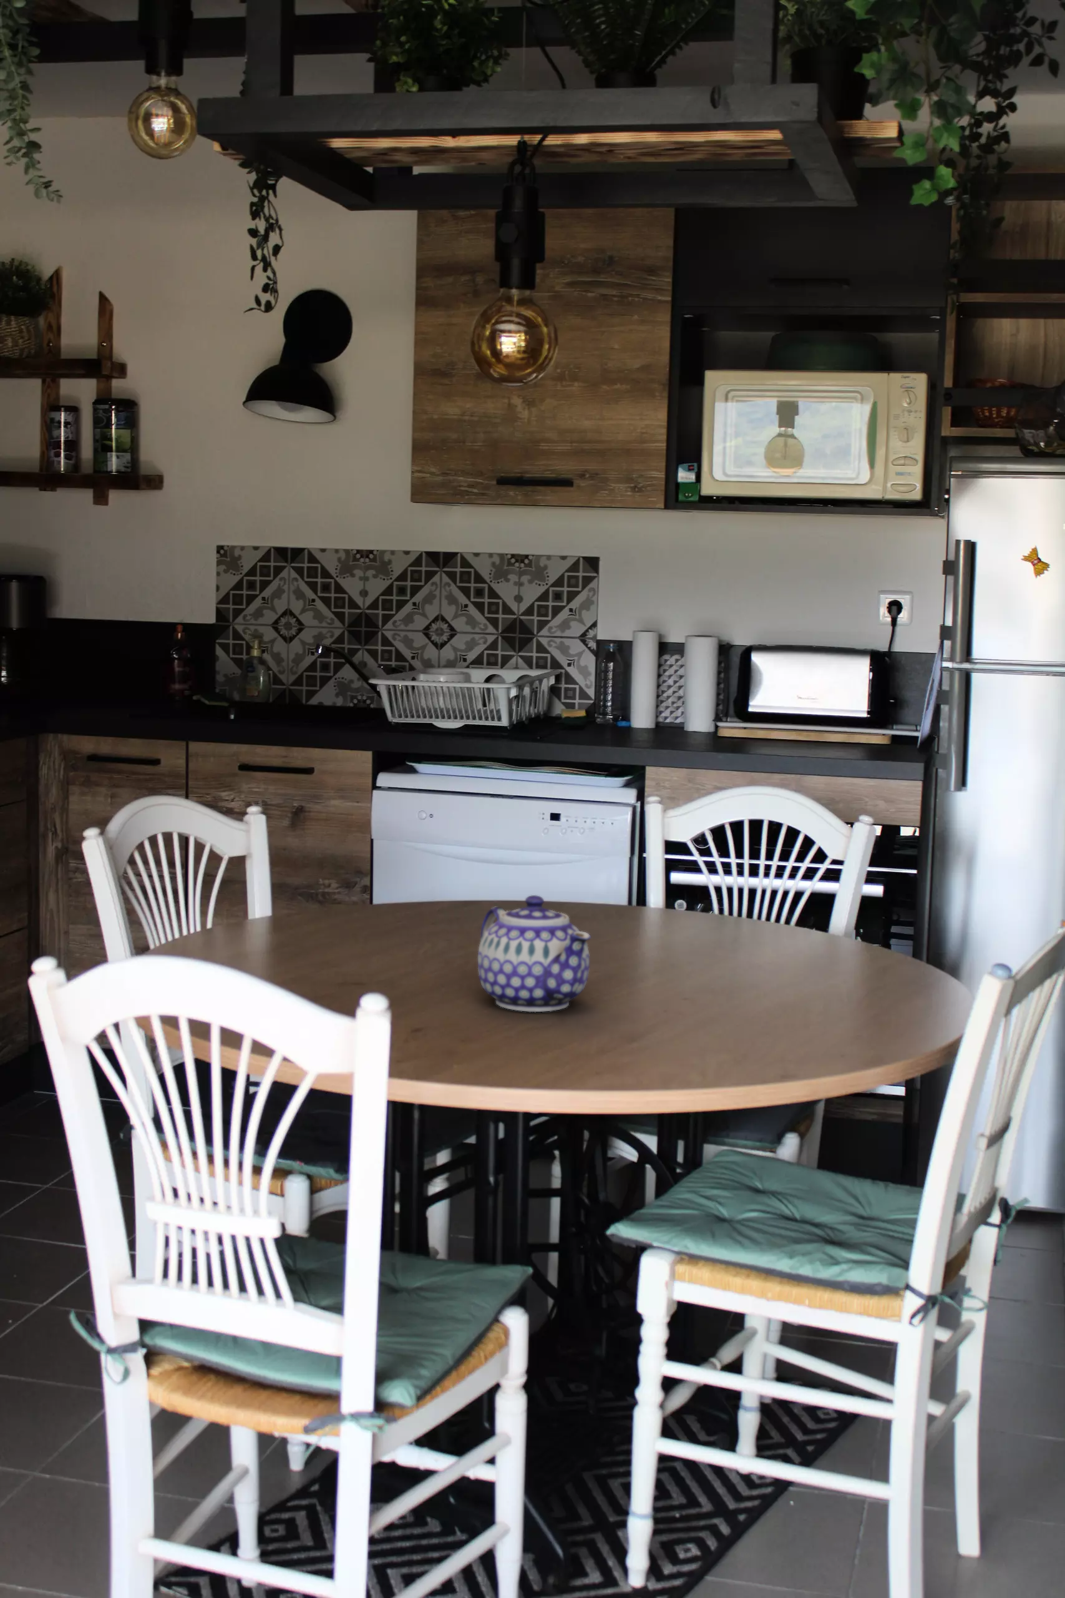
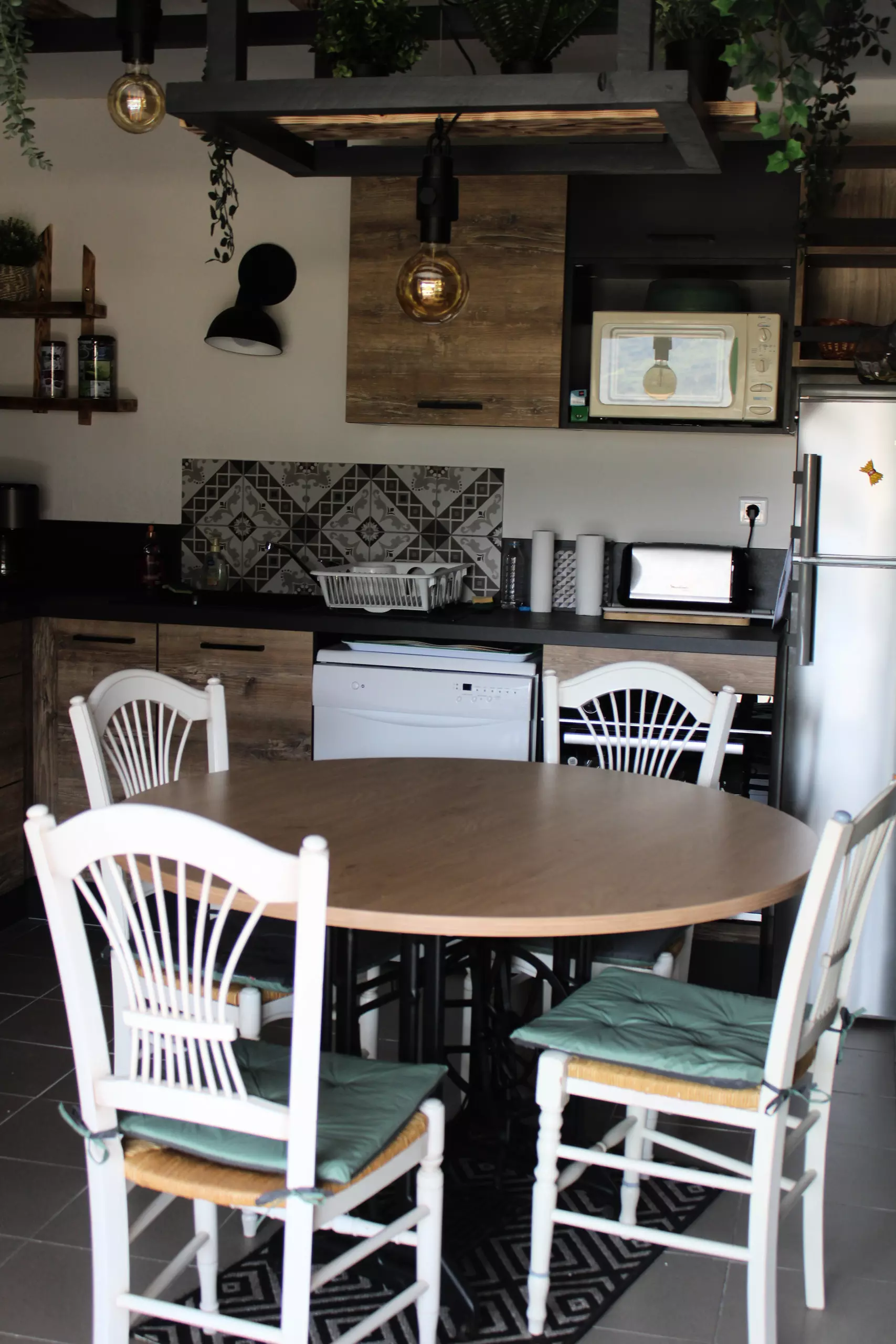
- teapot [478,894,592,1013]
